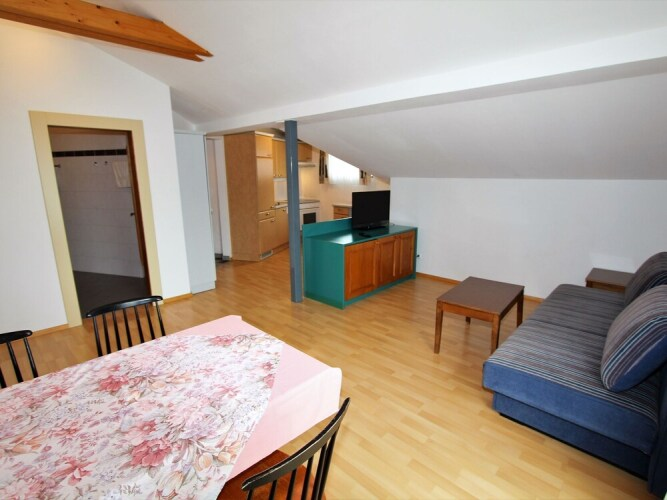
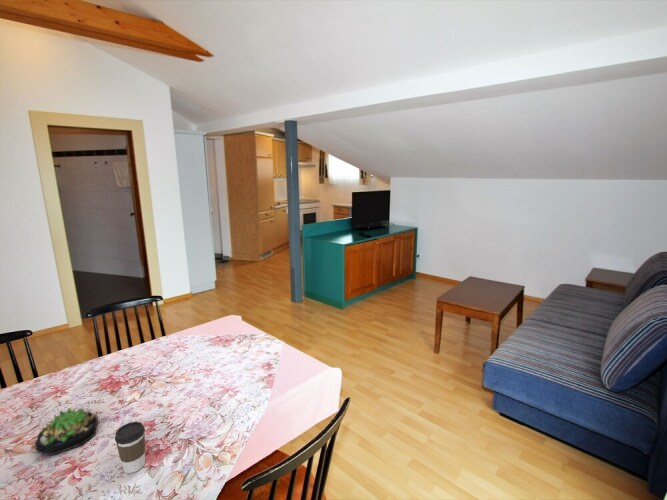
+ succulent plant [34,407,99,456]
+ coffee cup [114,421,146,474]
